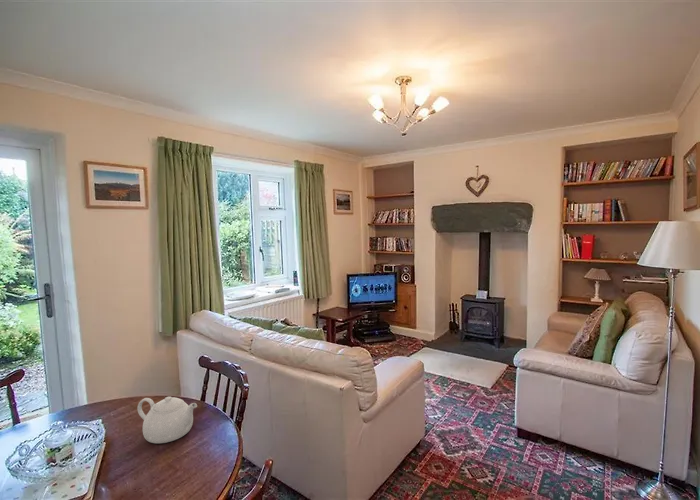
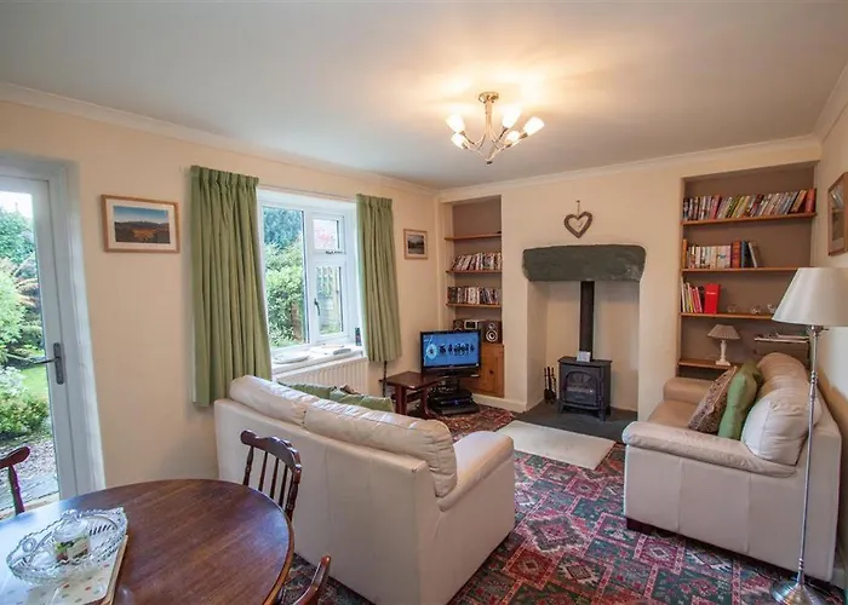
- teapot [137,396,198,444]
